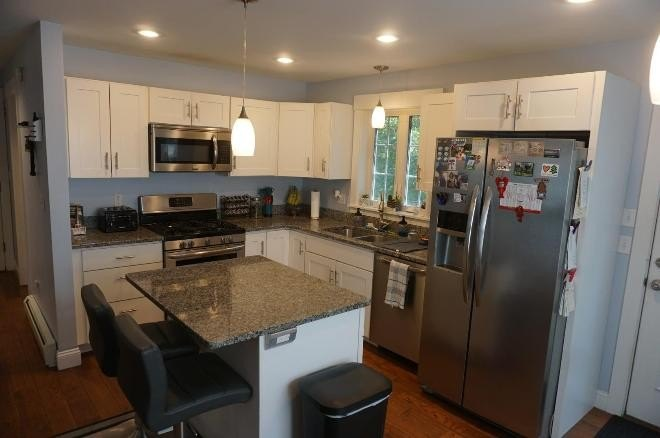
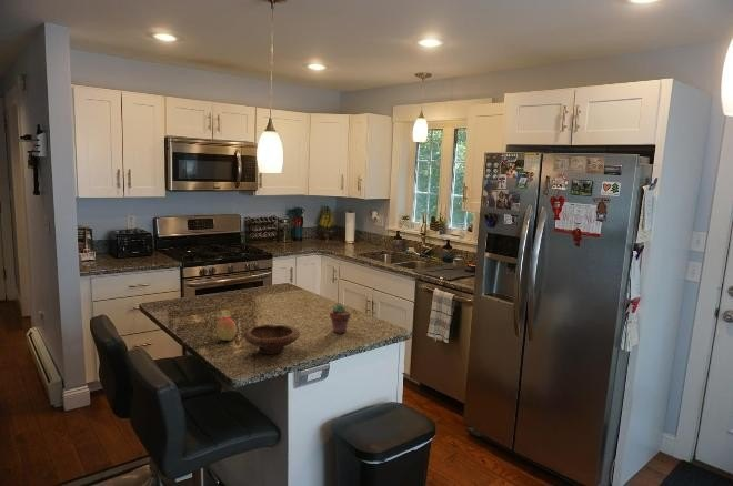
+ bowl [242,323,301,355]
+ fruit [215,316,238,342]
+ potted succulent [329,303,352,334]
